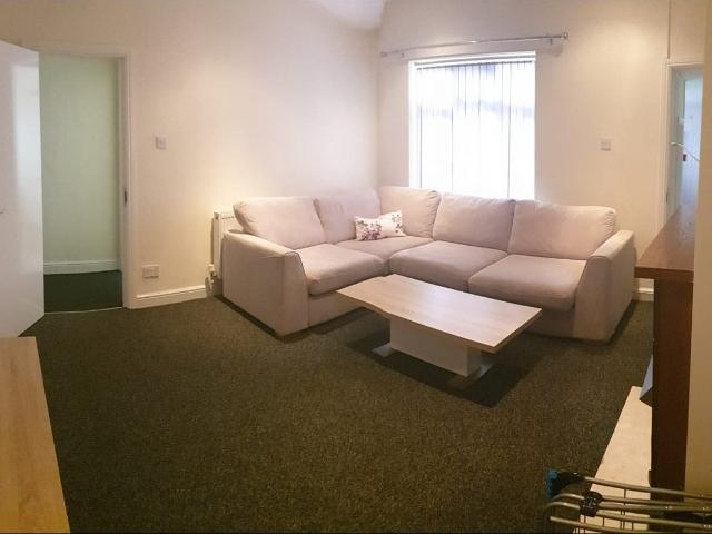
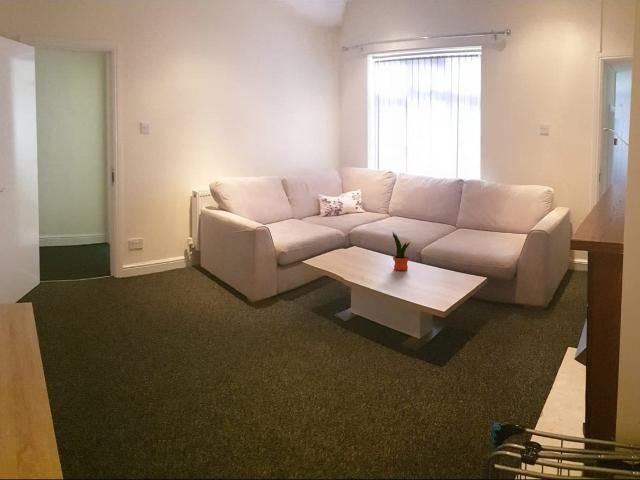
+ potted plant [392,232,411,271]
